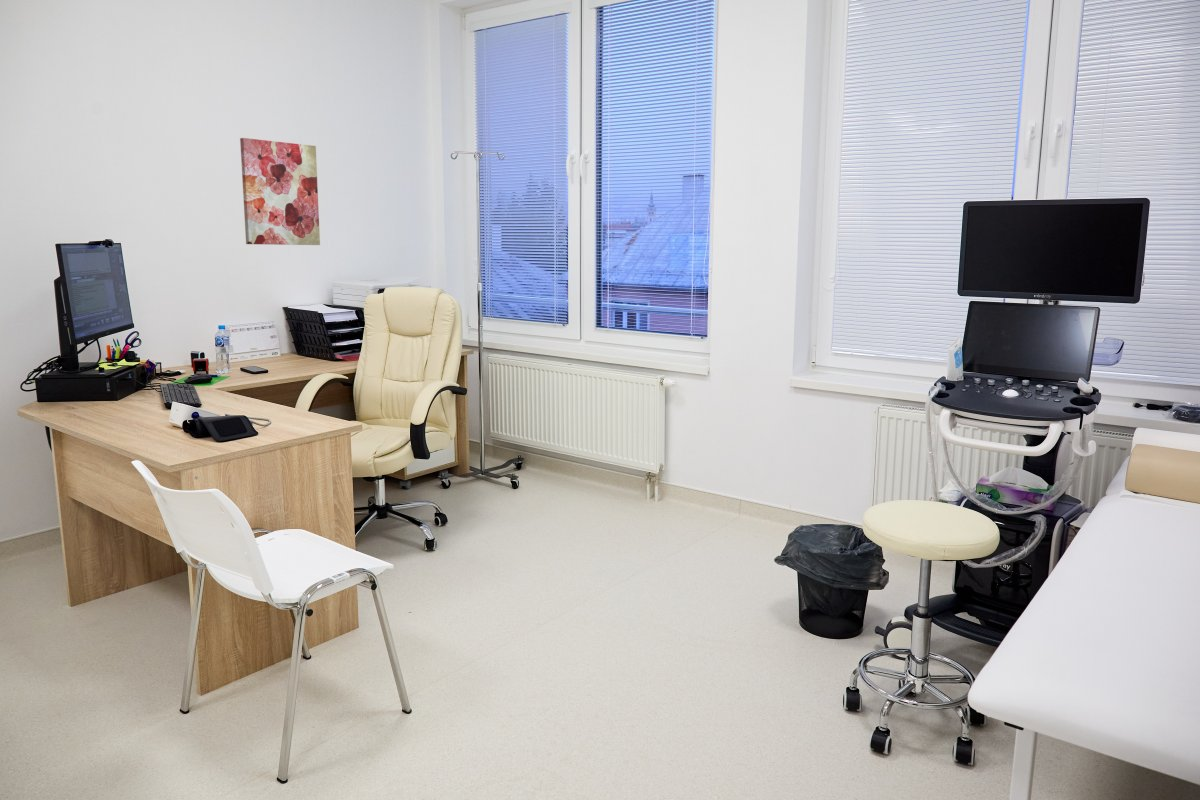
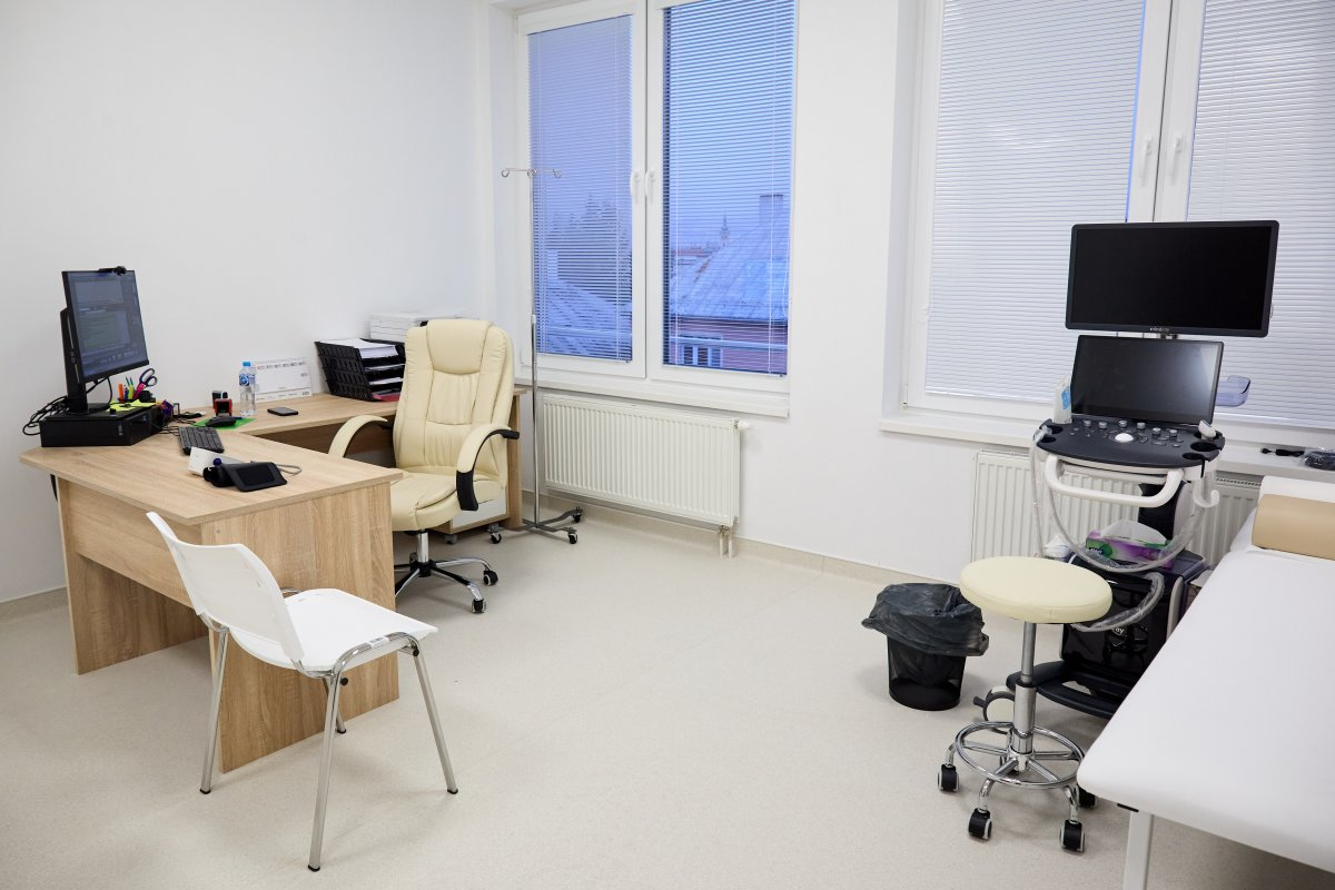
- wall art [239,137,321,246]
